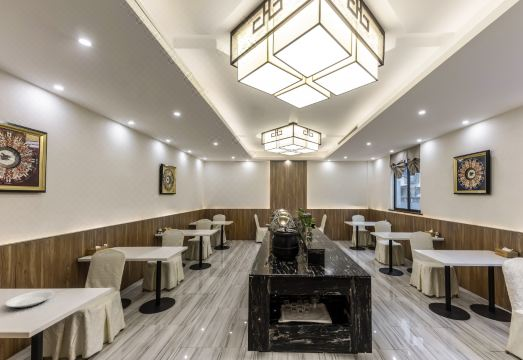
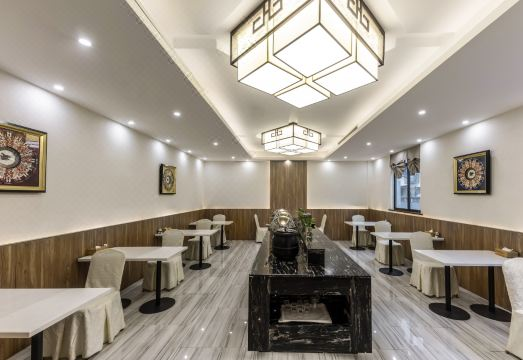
- plate [4,289,55,310]
